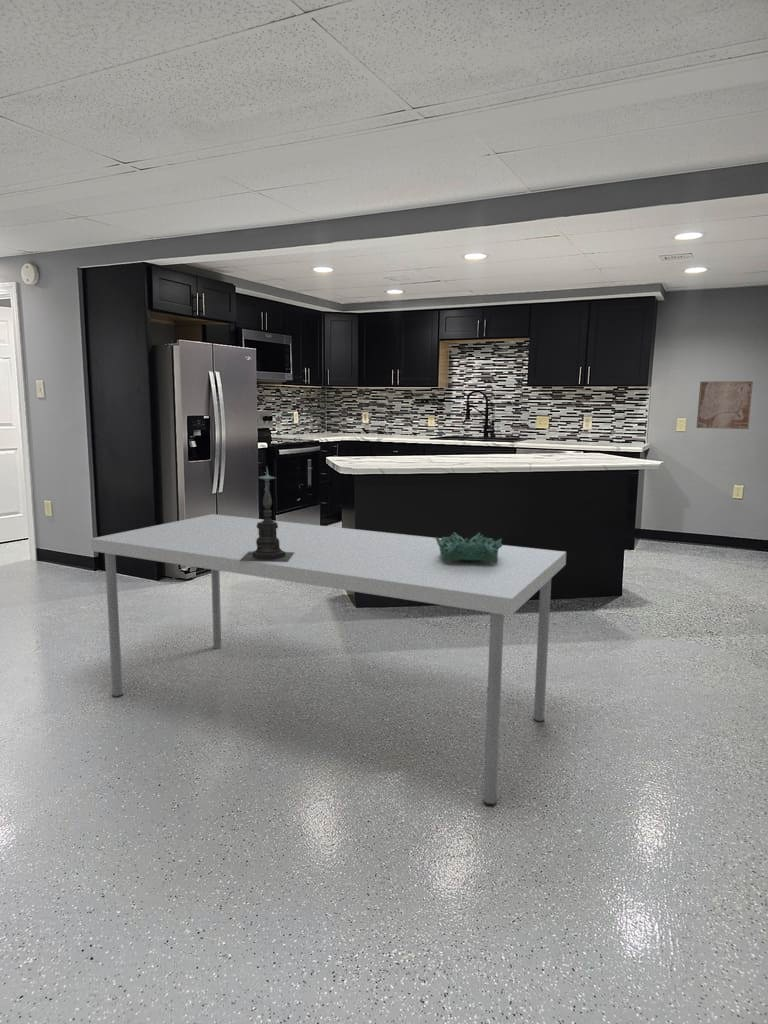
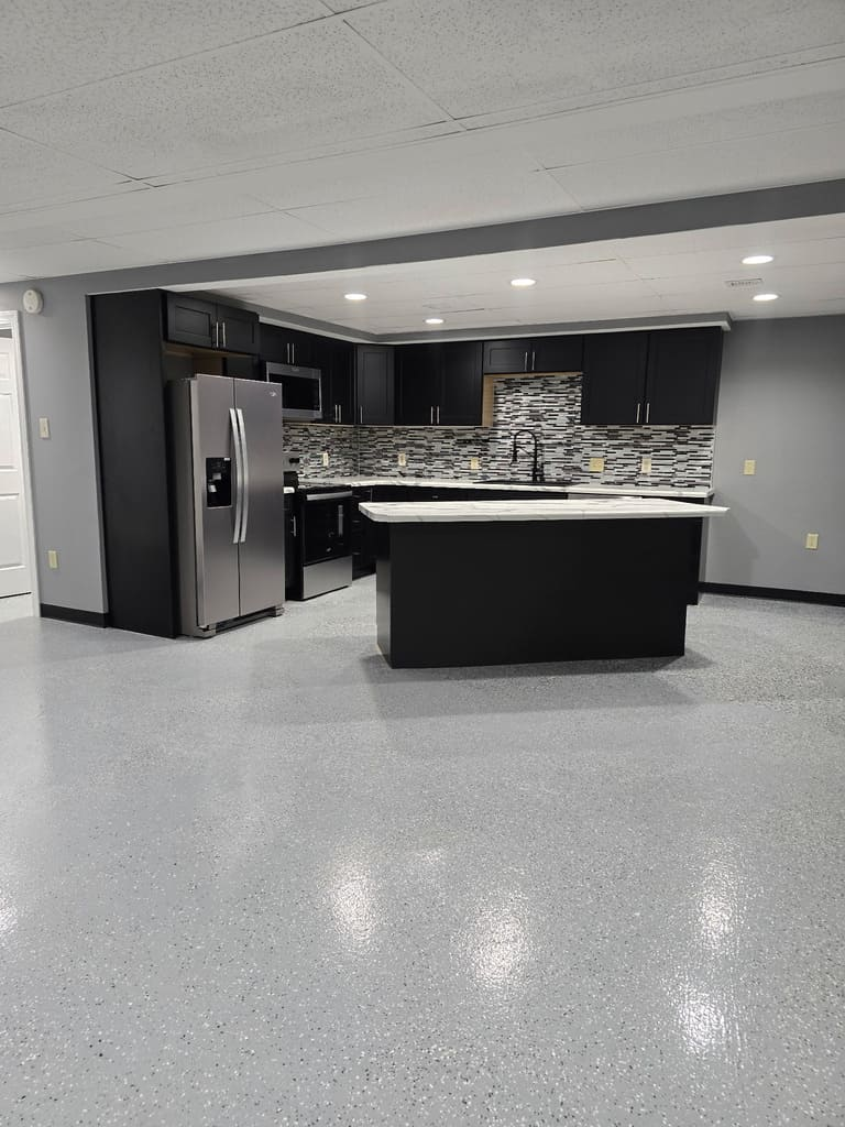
- candle holder [239,467,295,562]
- wall art [696,380,754,430]
- dining table [90,513,567,806]
- decorative bowl [435,531,504,564]
